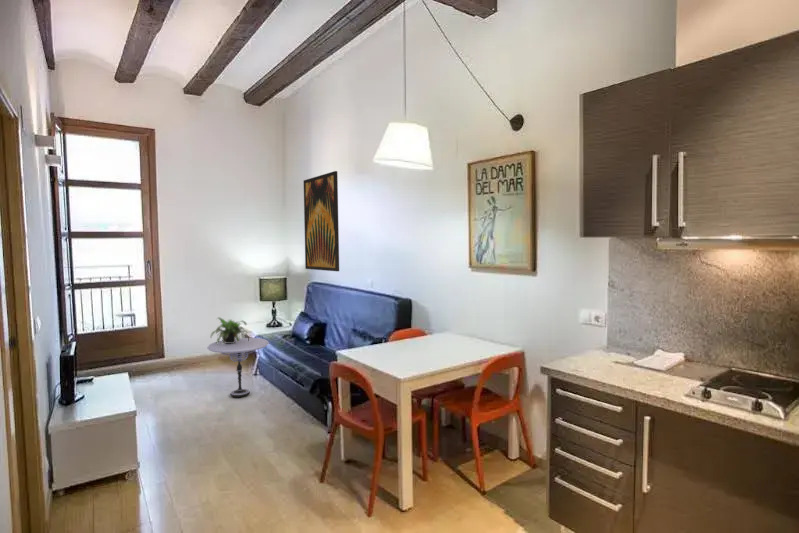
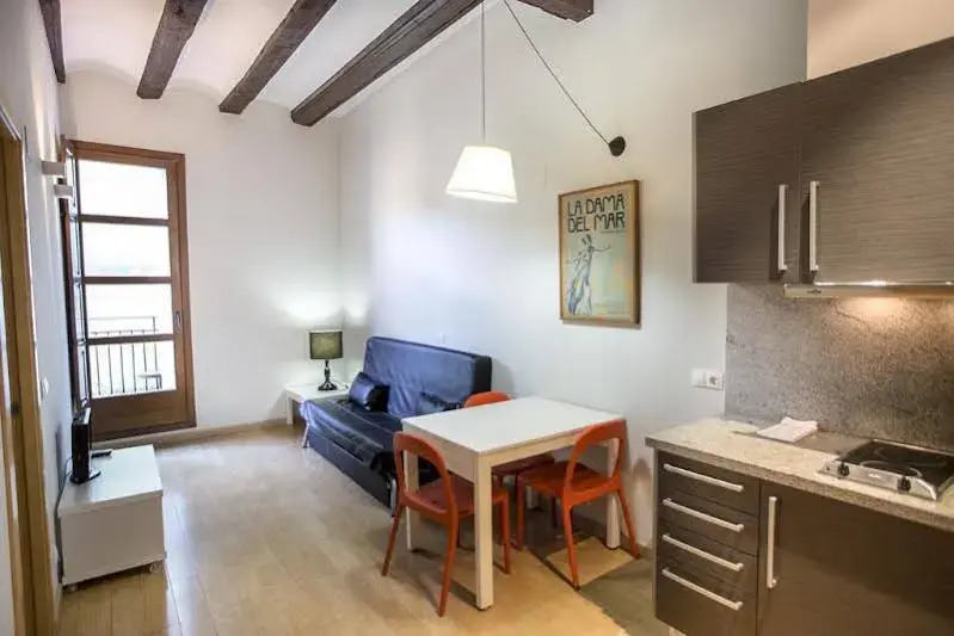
- wall art [303,170,340,272]
- side table [206,337,270,399]
- potted plant [210,316,250,344]
